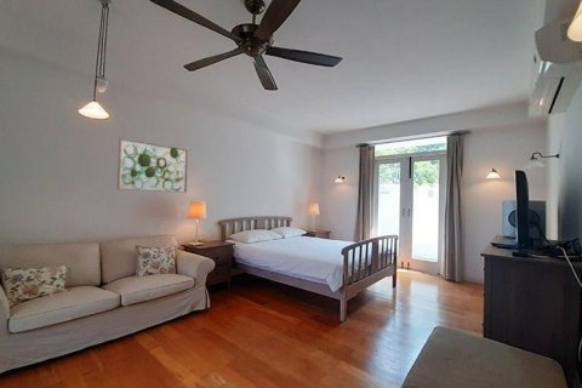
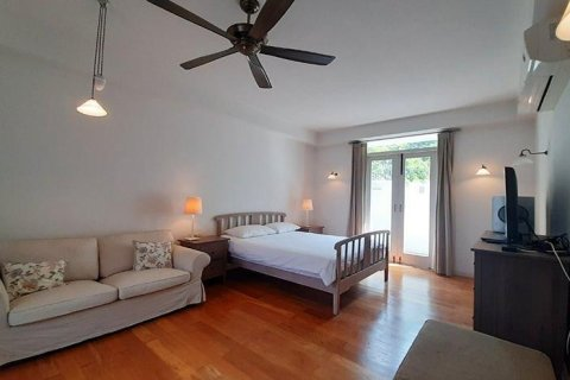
- wall art [116,136,189,194]
